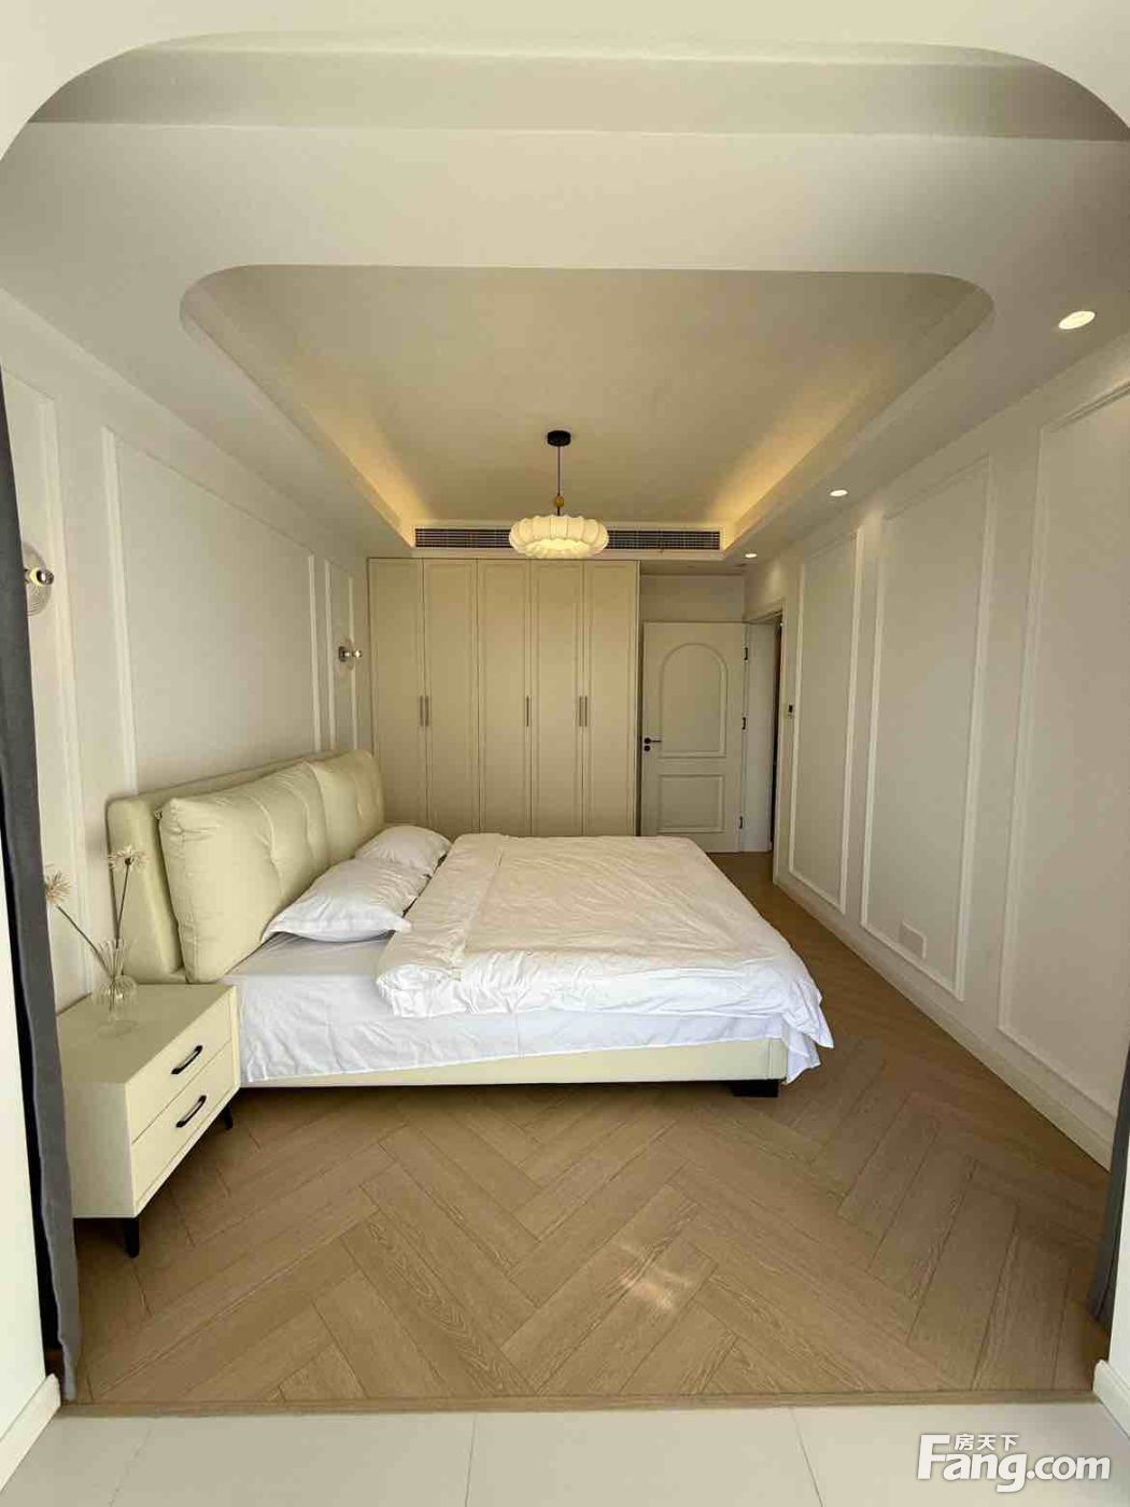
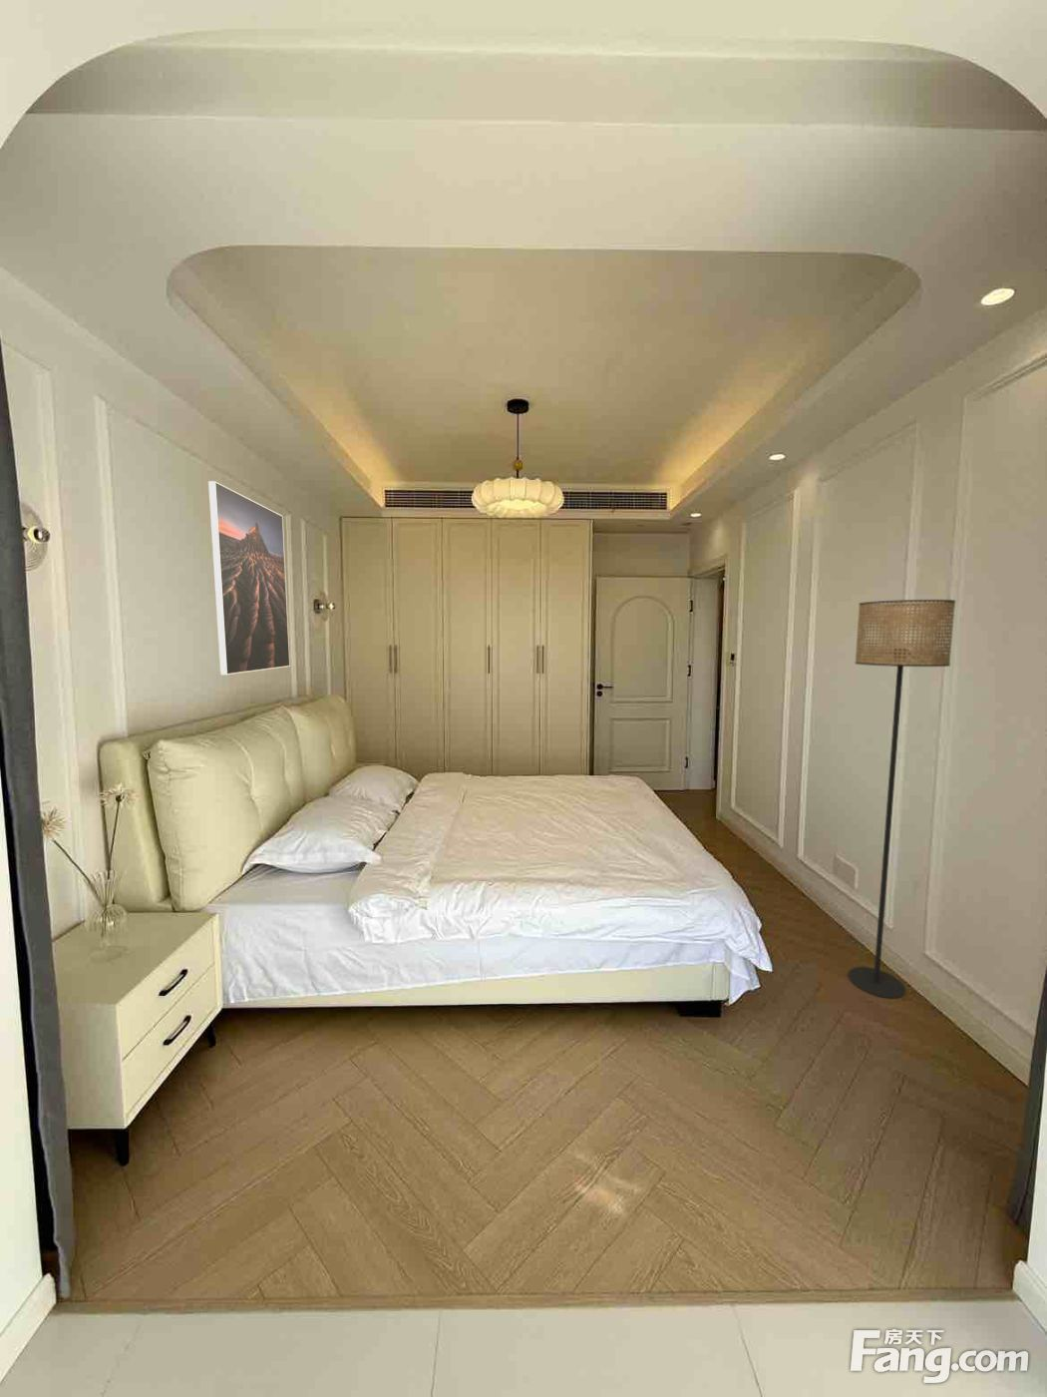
+ floor lamp [848,598,956,1000]
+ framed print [208,480,291,675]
